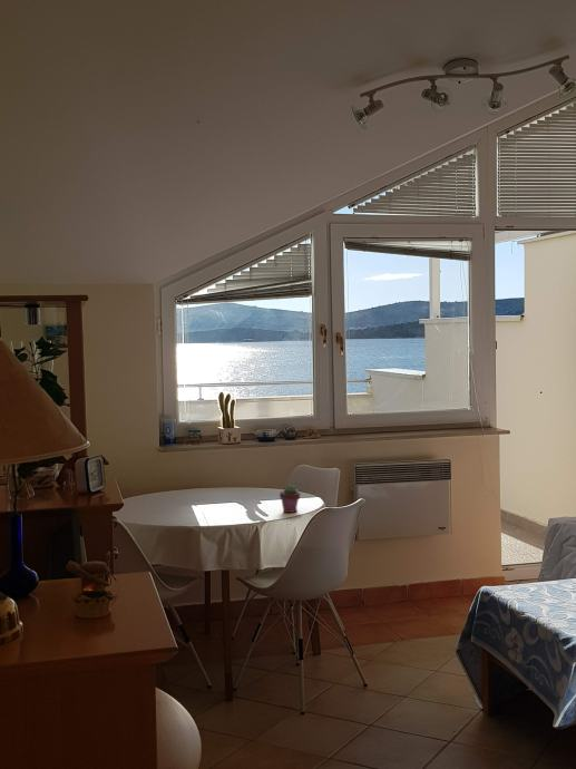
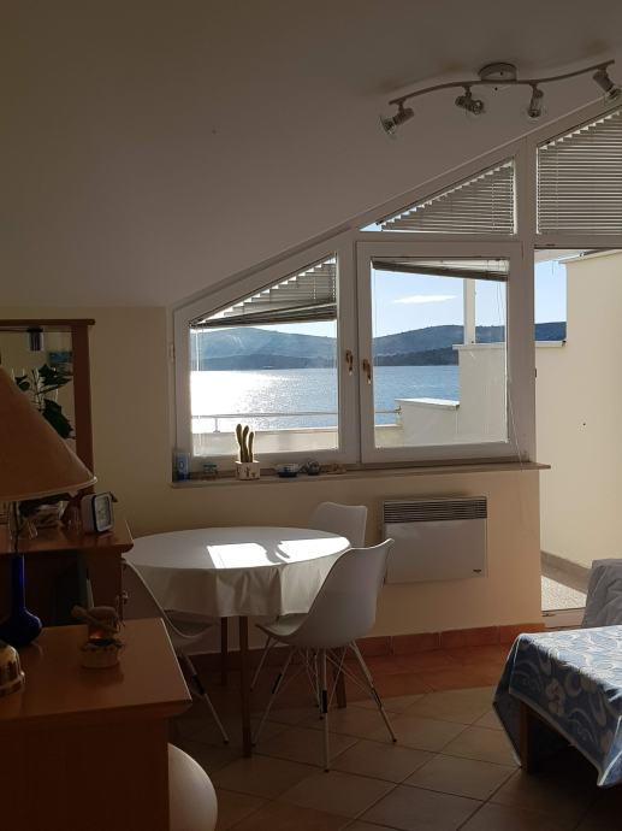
- potted succulent [279,484,301,514]
